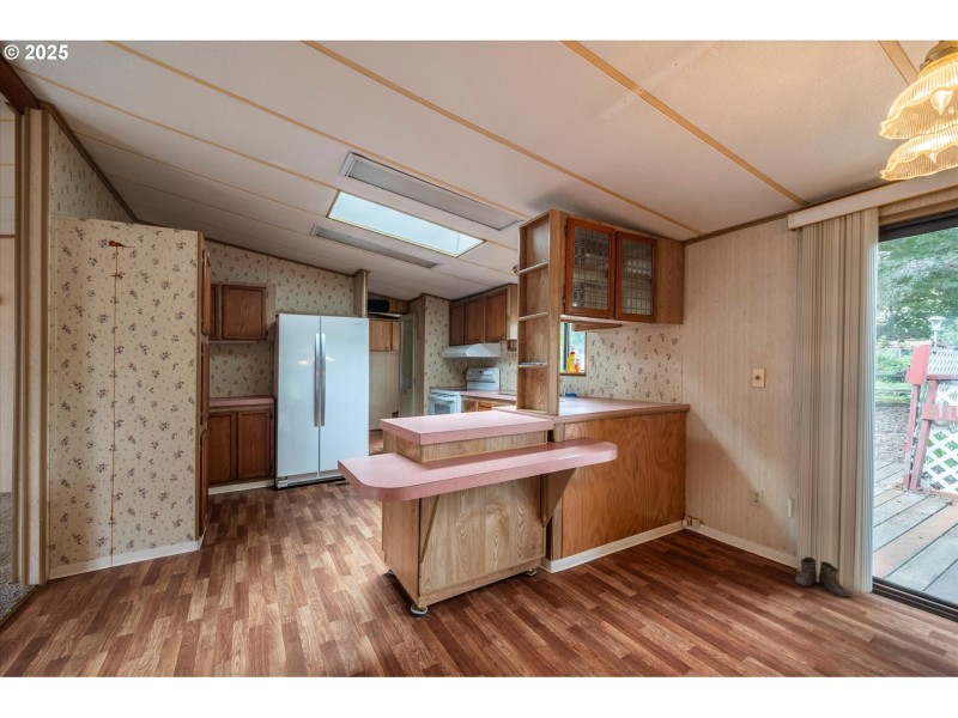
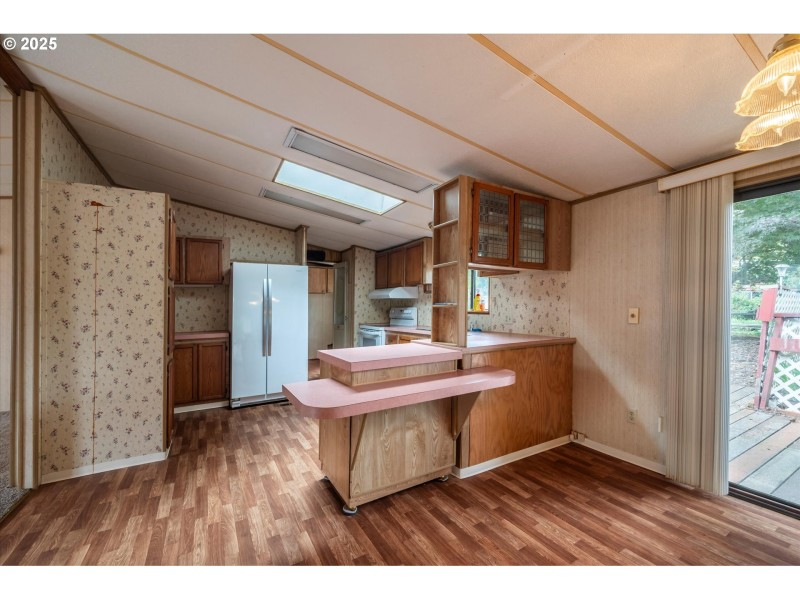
- boots [793,555,848,598]
